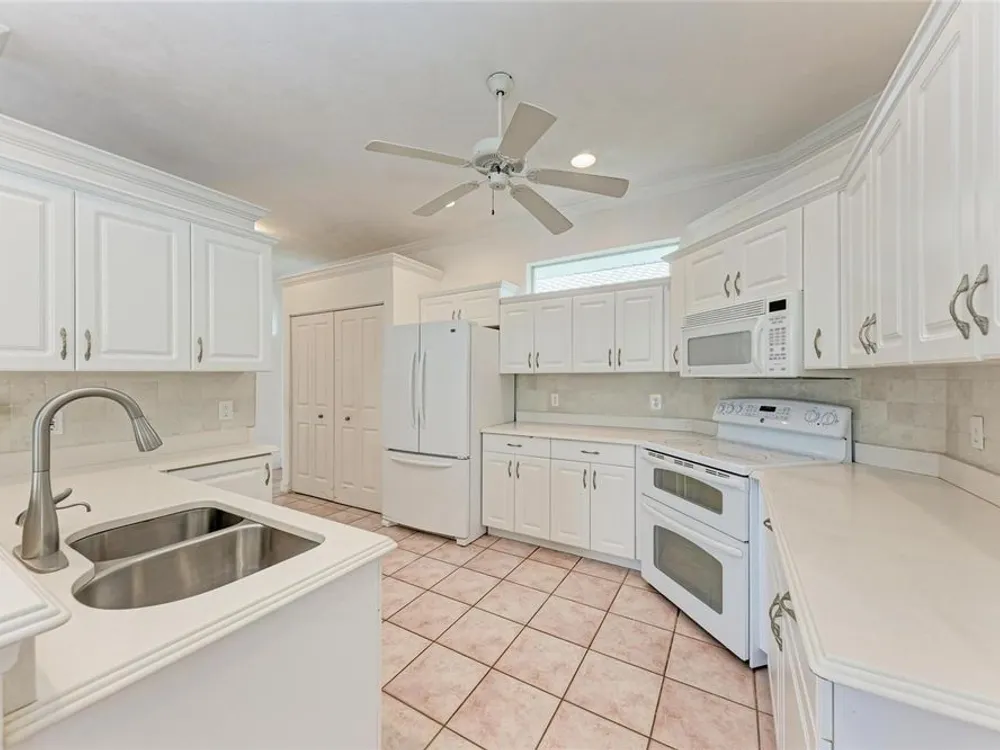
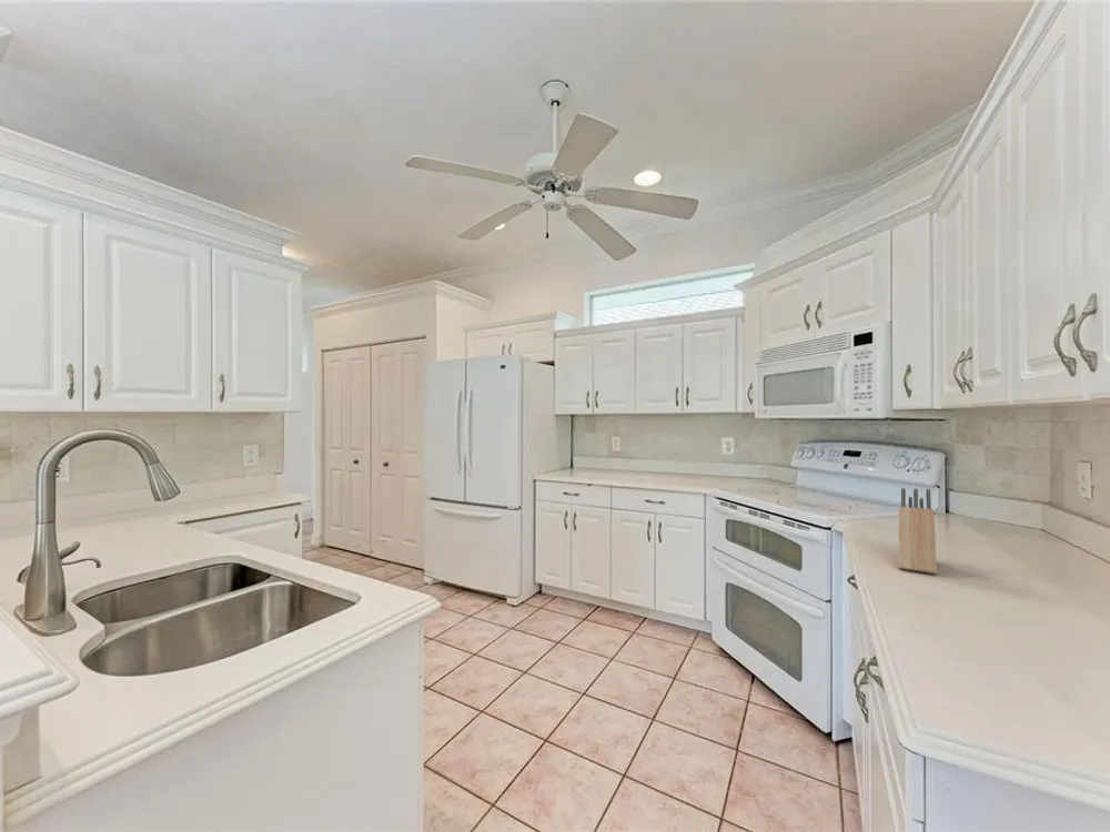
+ knife block [897,487,938,576]
